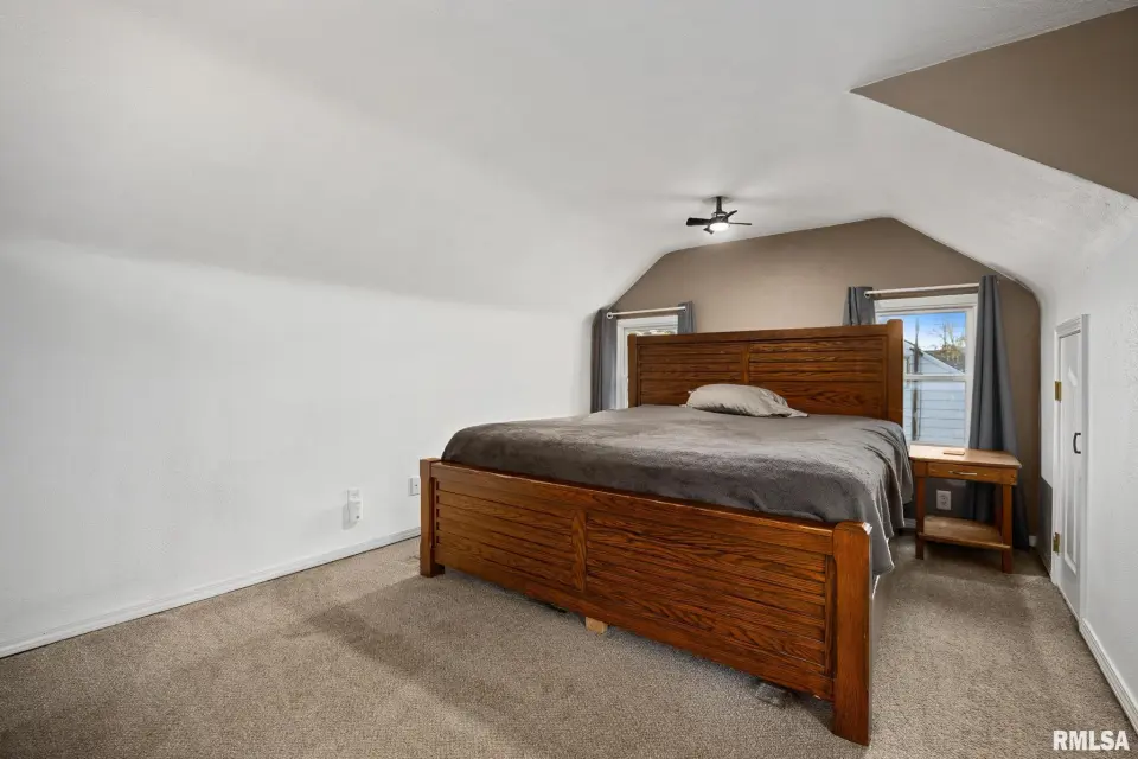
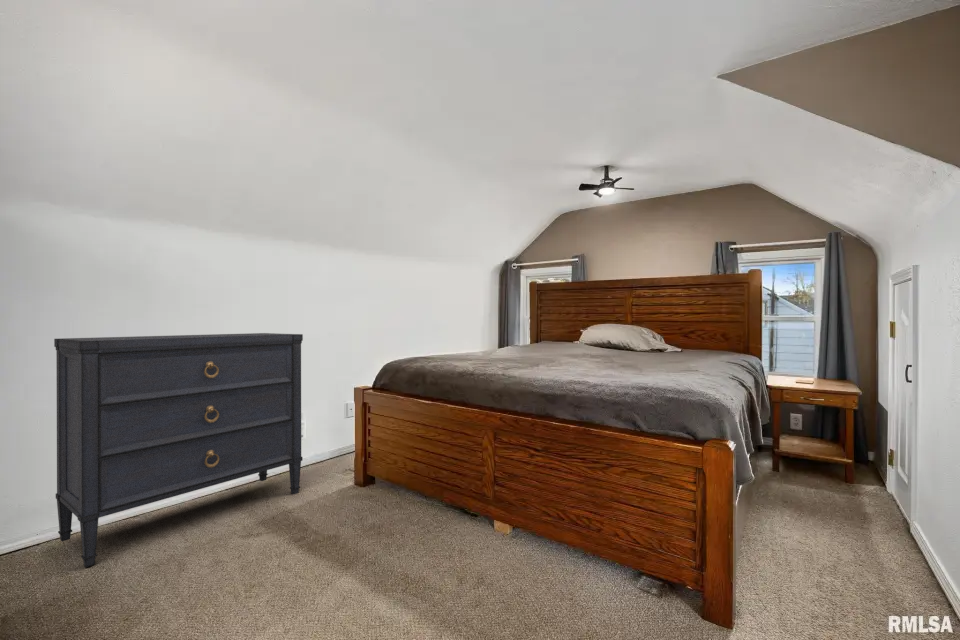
+ dresser [53,332,304,568]
